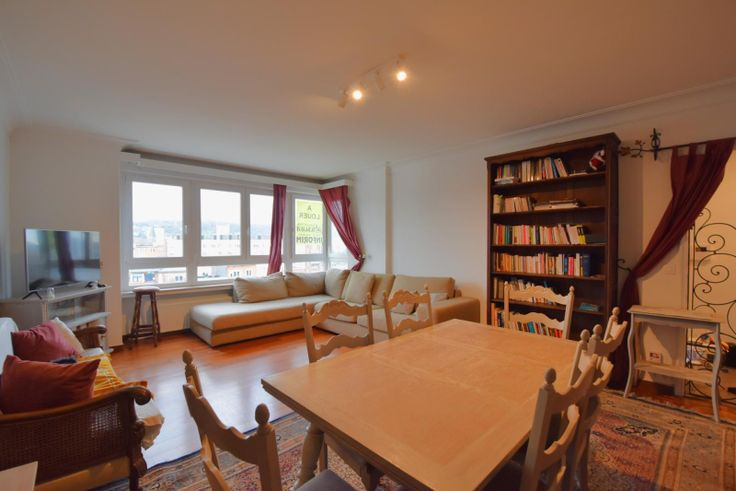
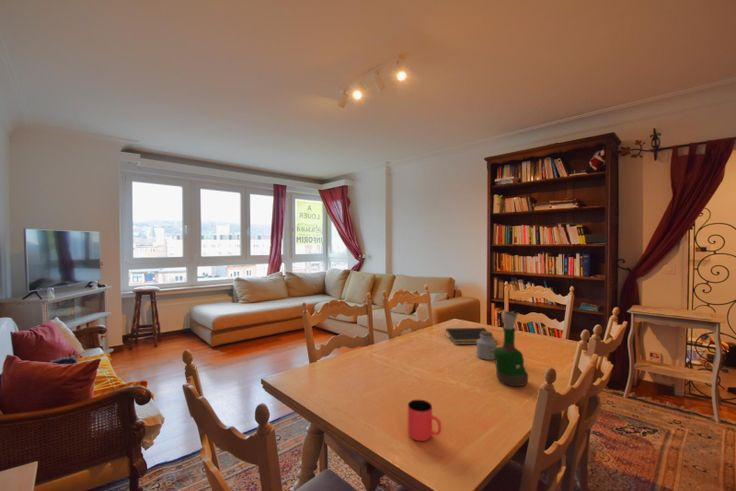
+ grog bottle [493,310,529,387]
+ notepad [444,327,498,346]
+ jar [476,330,498,361]
+ cup [407,399,442,442]
